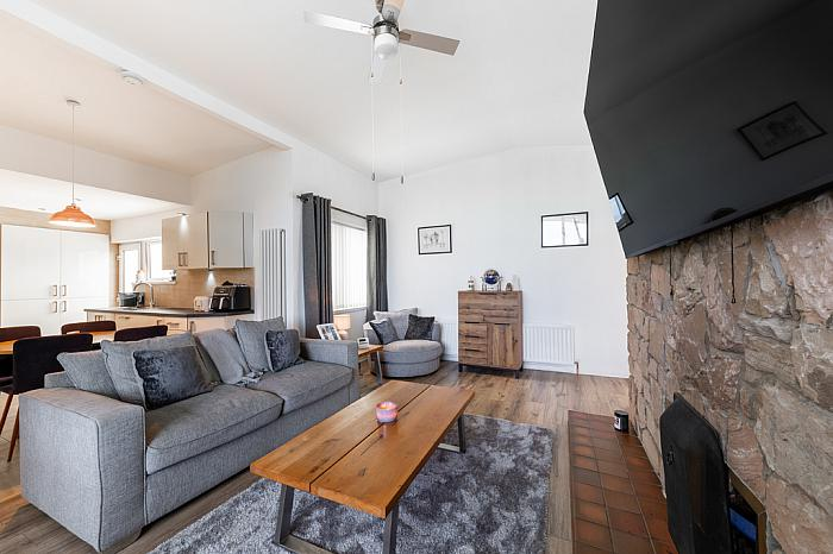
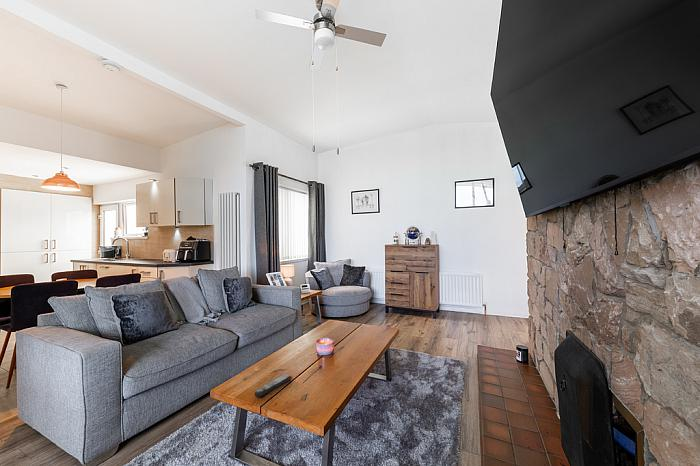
+ remote control [254,373,293,399]
